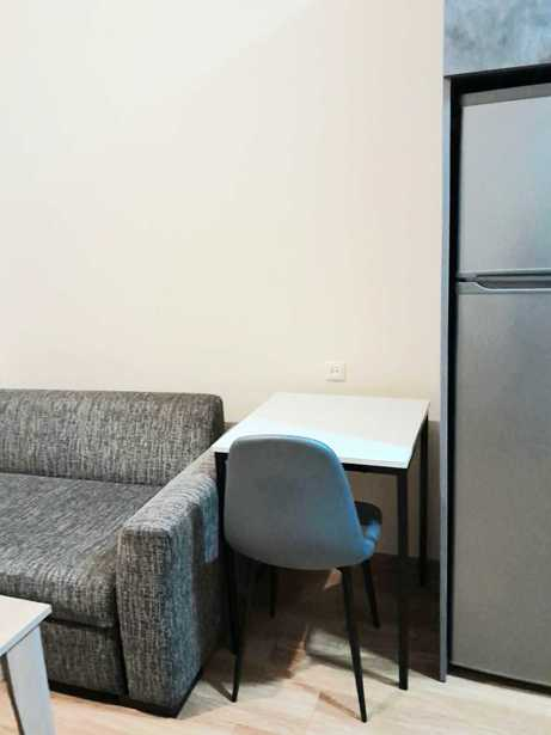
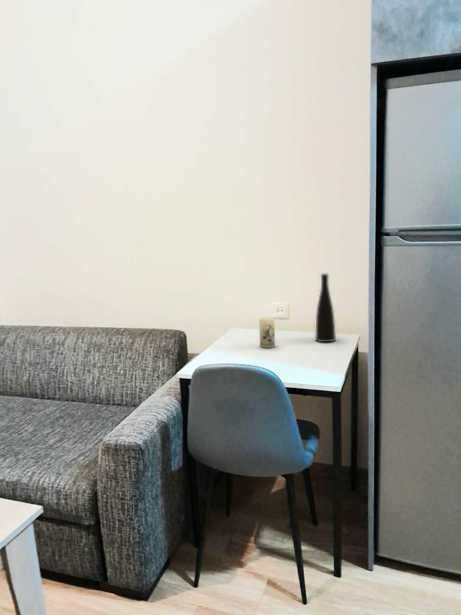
+ candle [258,317,276,349]
+ vase [314,273,337,343]
